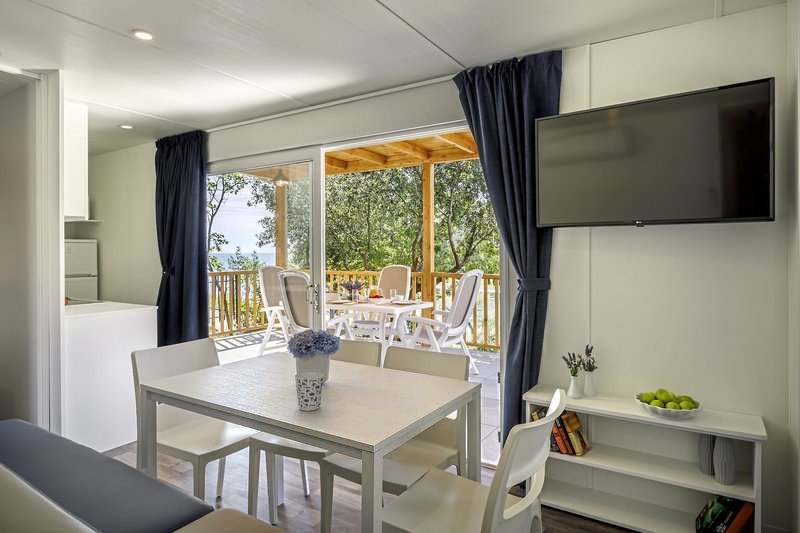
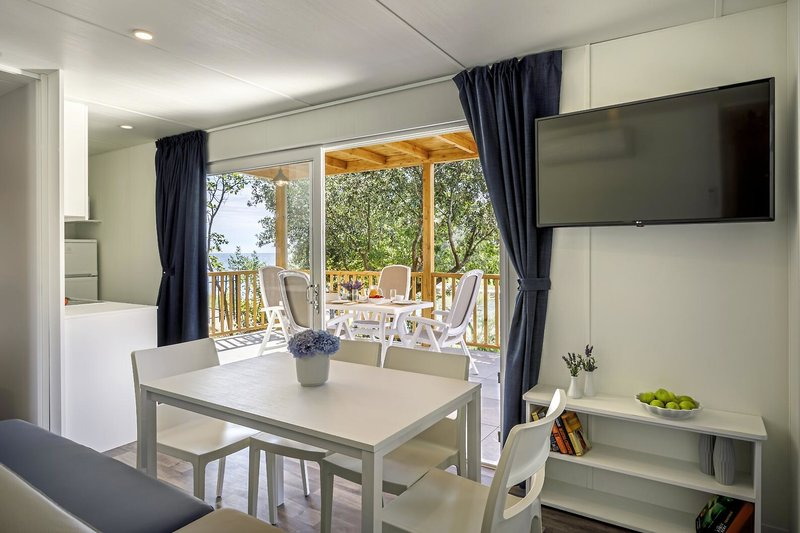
- cup [293,371,325,412]
